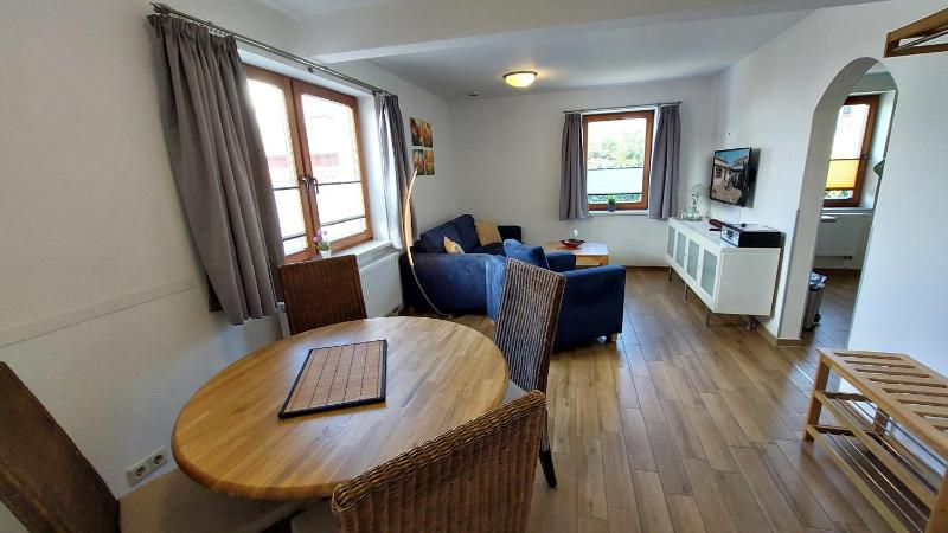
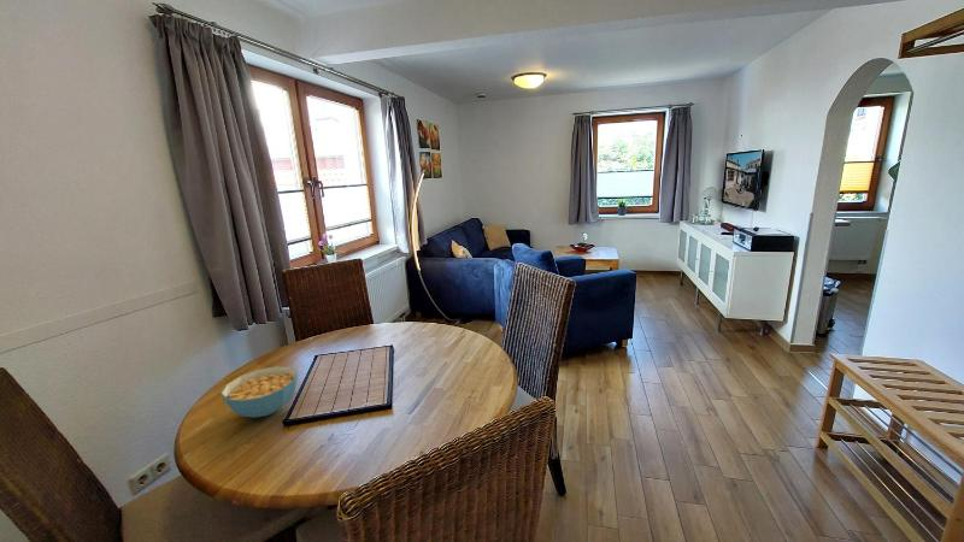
+ cereal bowl [219,365,299,418]
